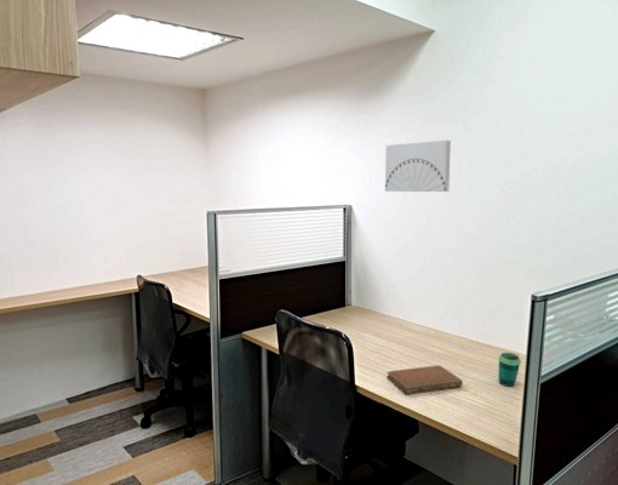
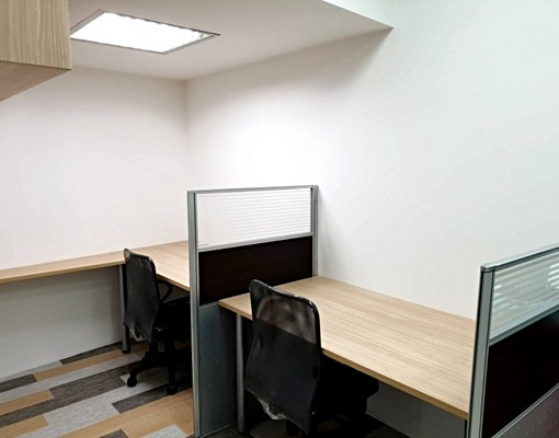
- wall art [384,139,452,193]
- cup [497,352,522,388]
- notebook [385,364,464,395]
